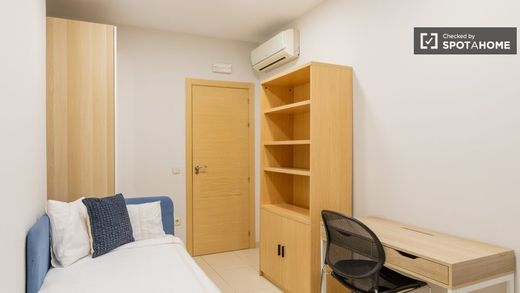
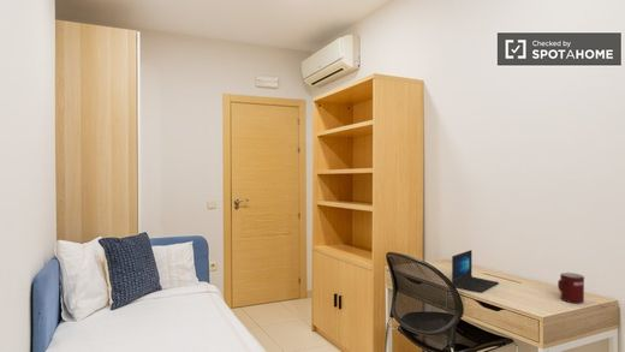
+ laptop [451,249,500,293]
+ mug [556,272,585,304]
